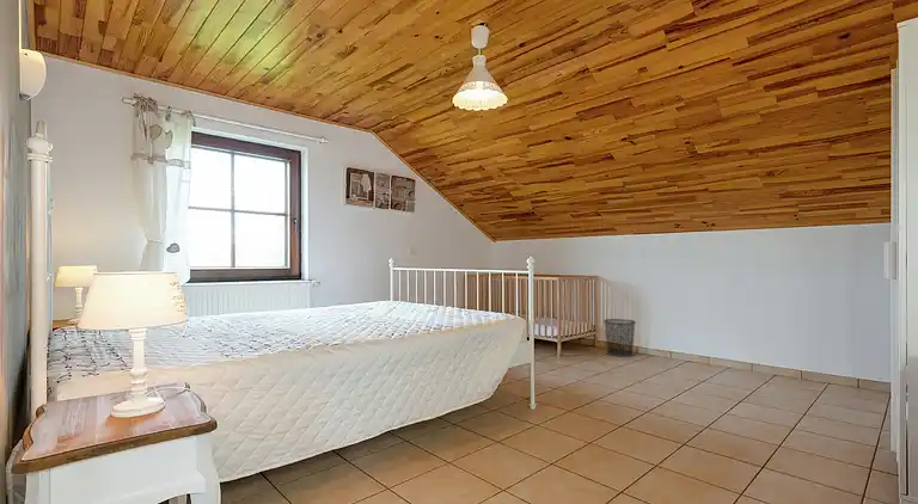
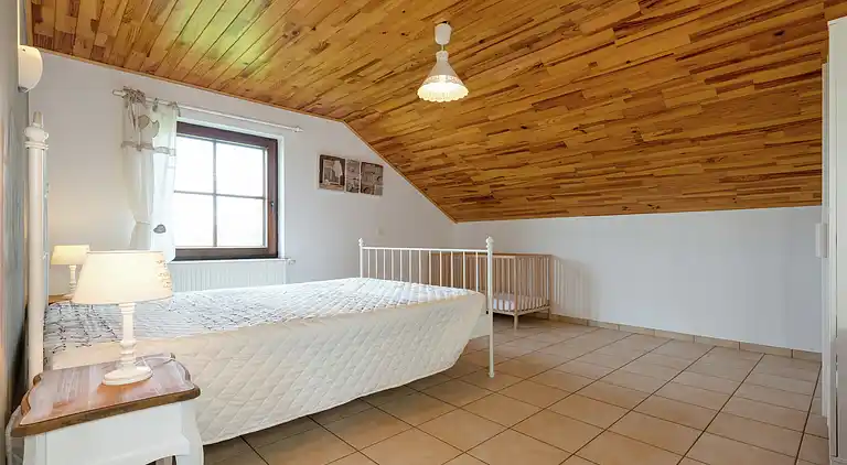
- waste bin [602,318,637,358]
